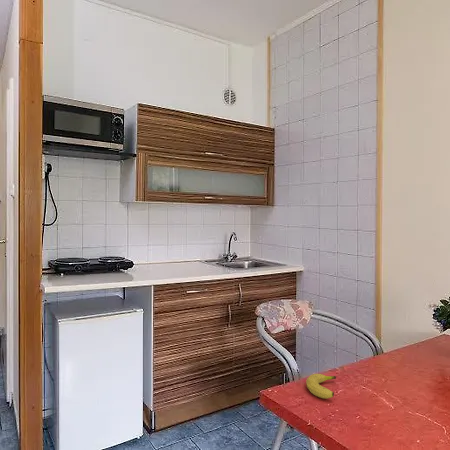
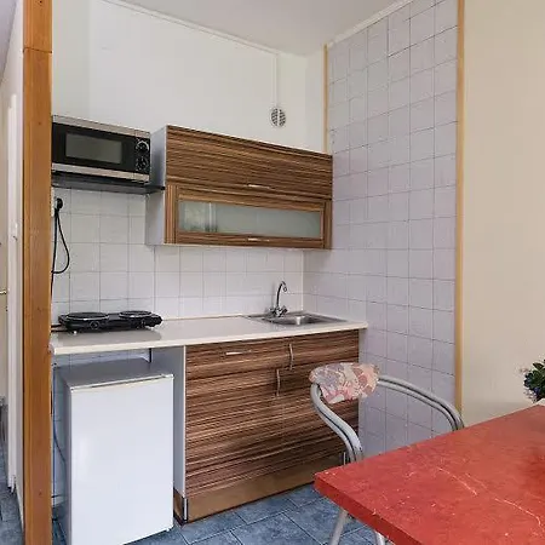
- fruit [305,373,337,399]
